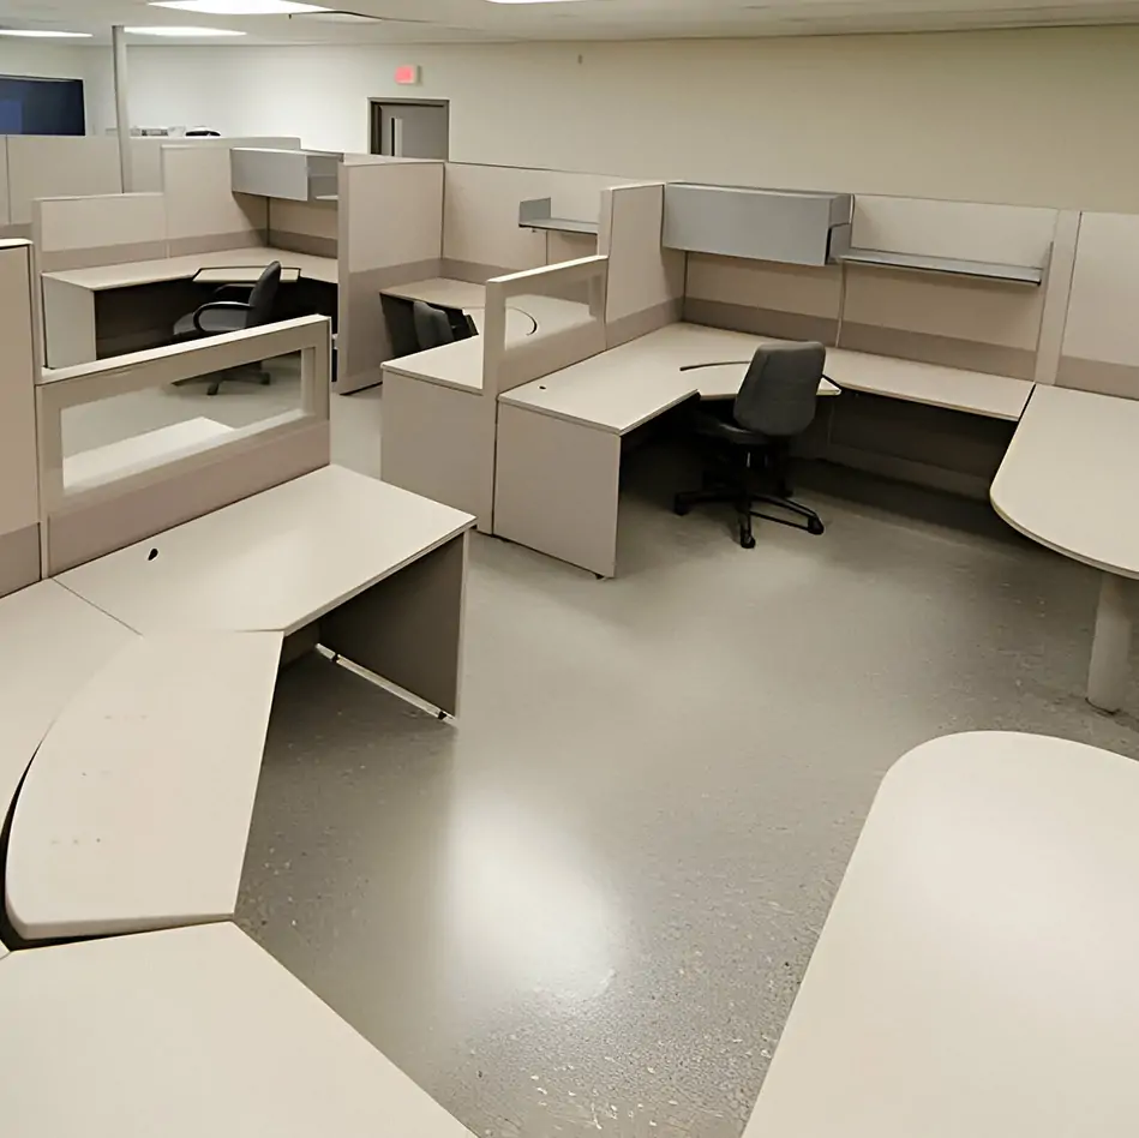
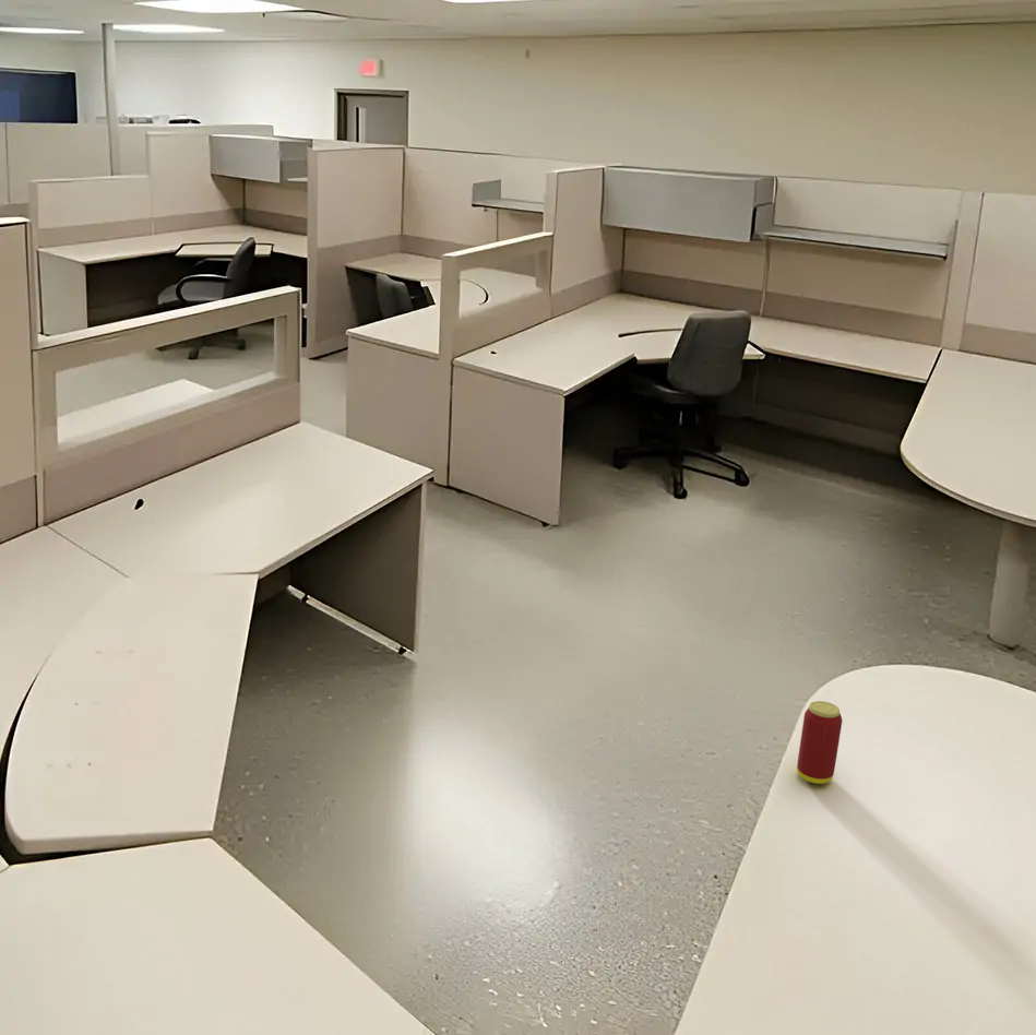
+ beverage can [796,700,843,785]
